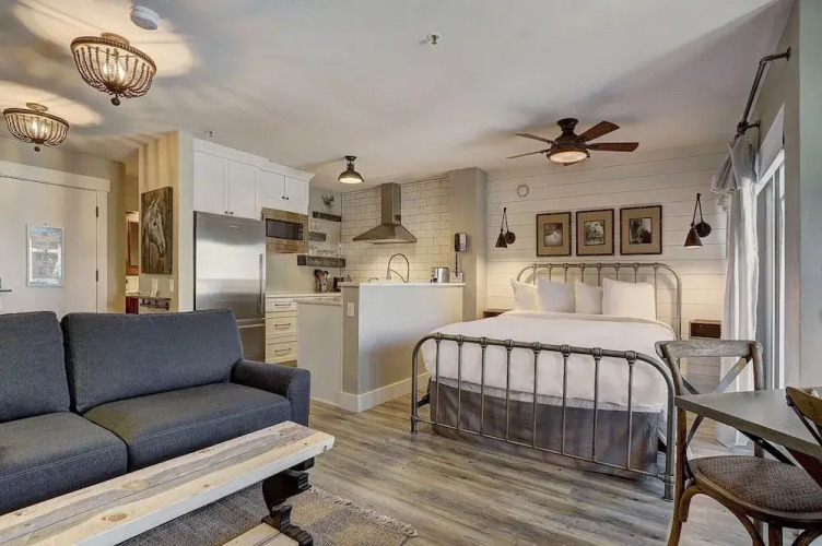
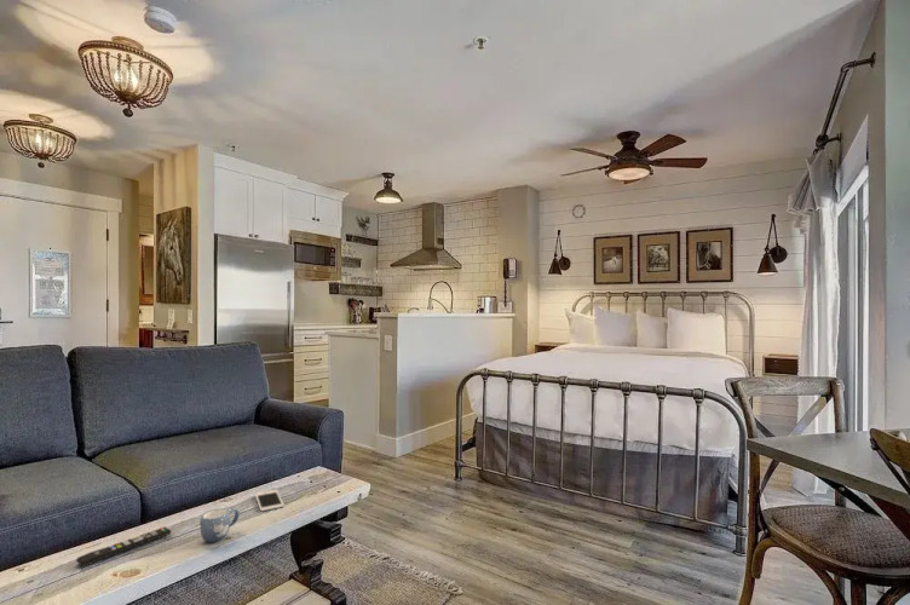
+ remote control [75,525,173,569]
+ cell phone [254,489,286,512]
+ mug [198,507,241,543]
